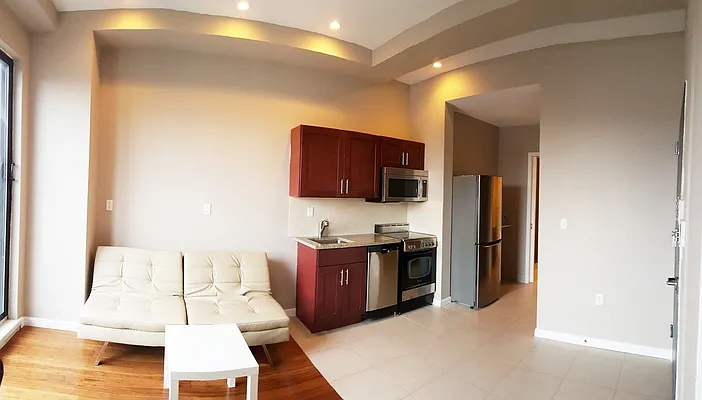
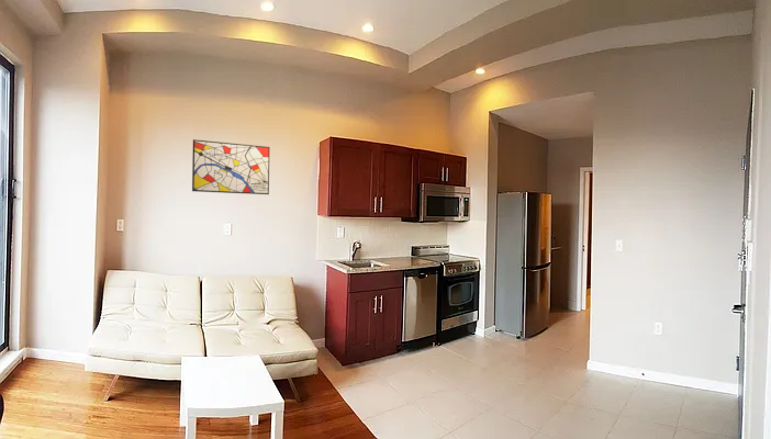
+ wall art [191,138,271,195]
